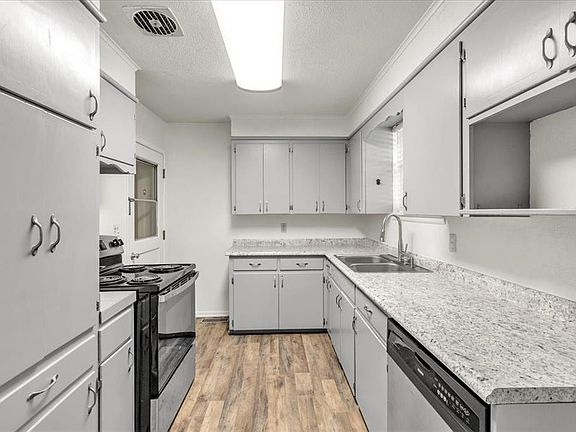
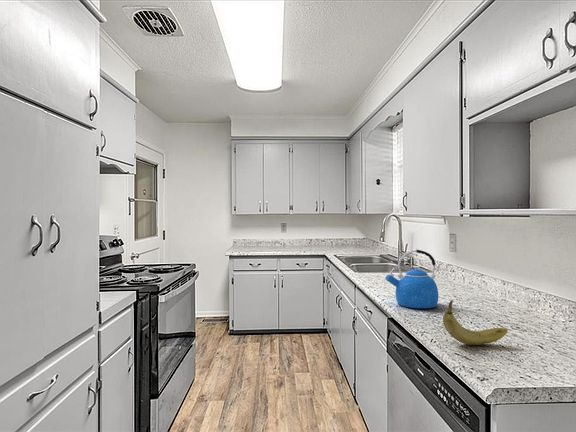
+ fruit [442,300,509,346]
+ kettle [384,249,439,309]
